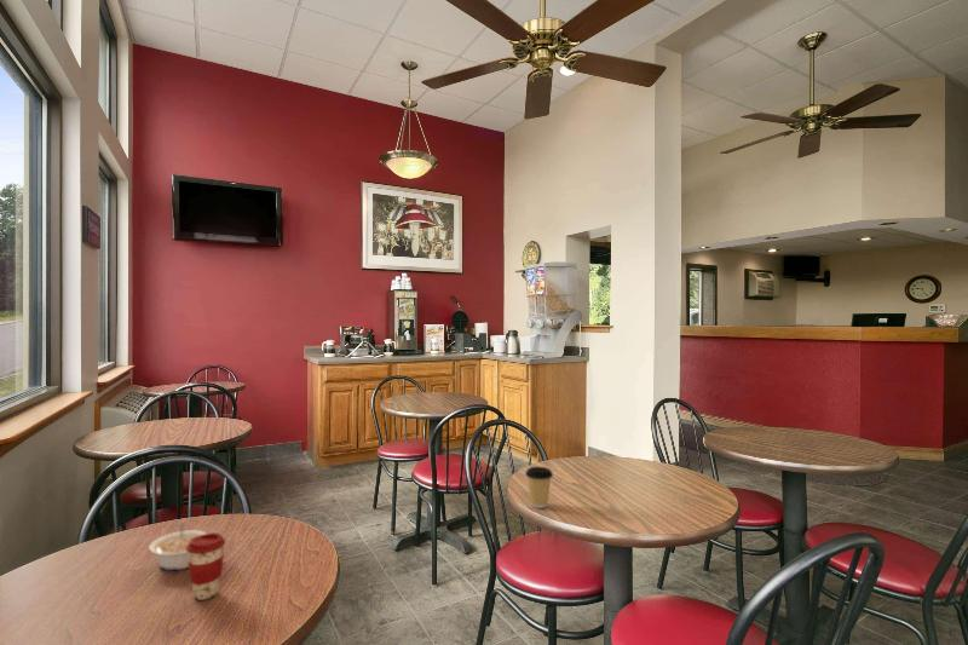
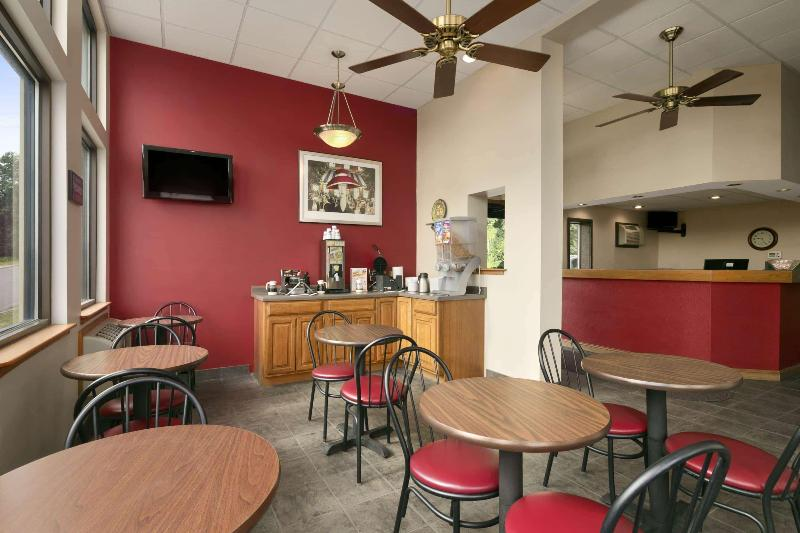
- coffee cup [186,531,226,601]
- coffee cup [524,466,554,509]
- legume [148,522,209,571]
